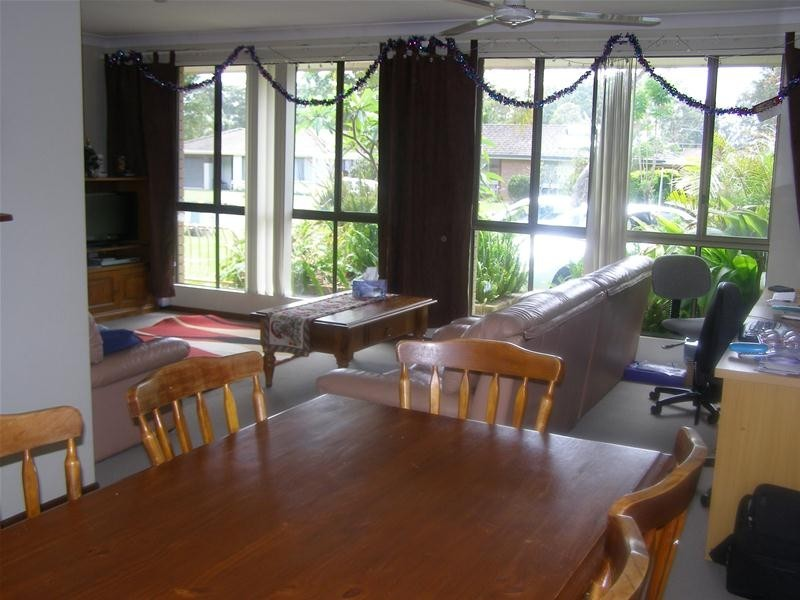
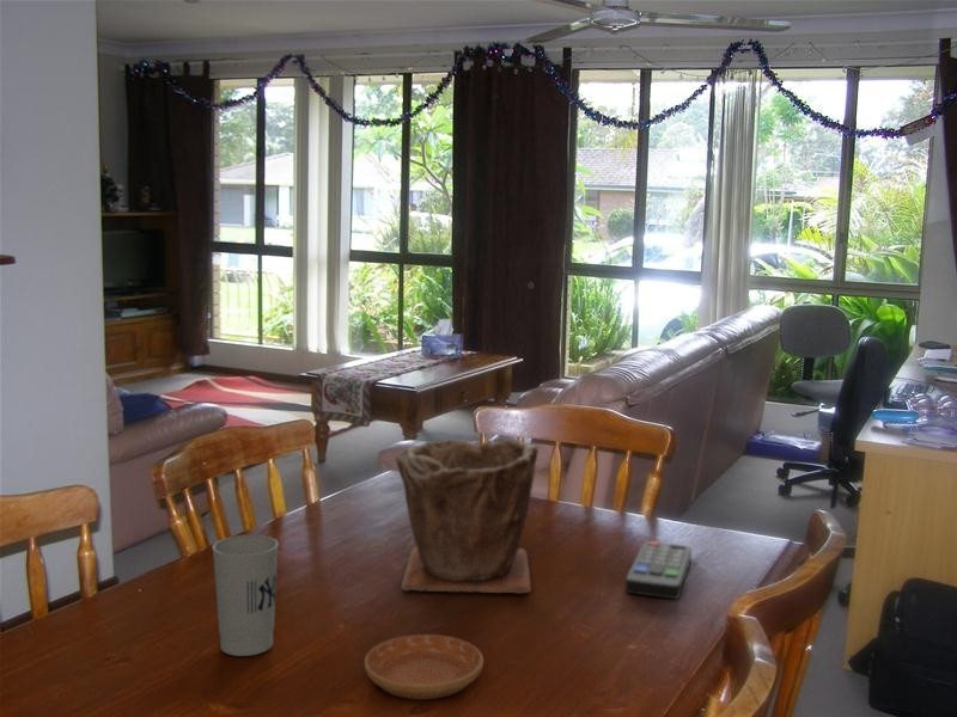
+ cup [211,534,280,657]
+ plant pot [394,439,540,595]
+ remote control [624,540,693,600]
+ saucer [364,633,484,700]
